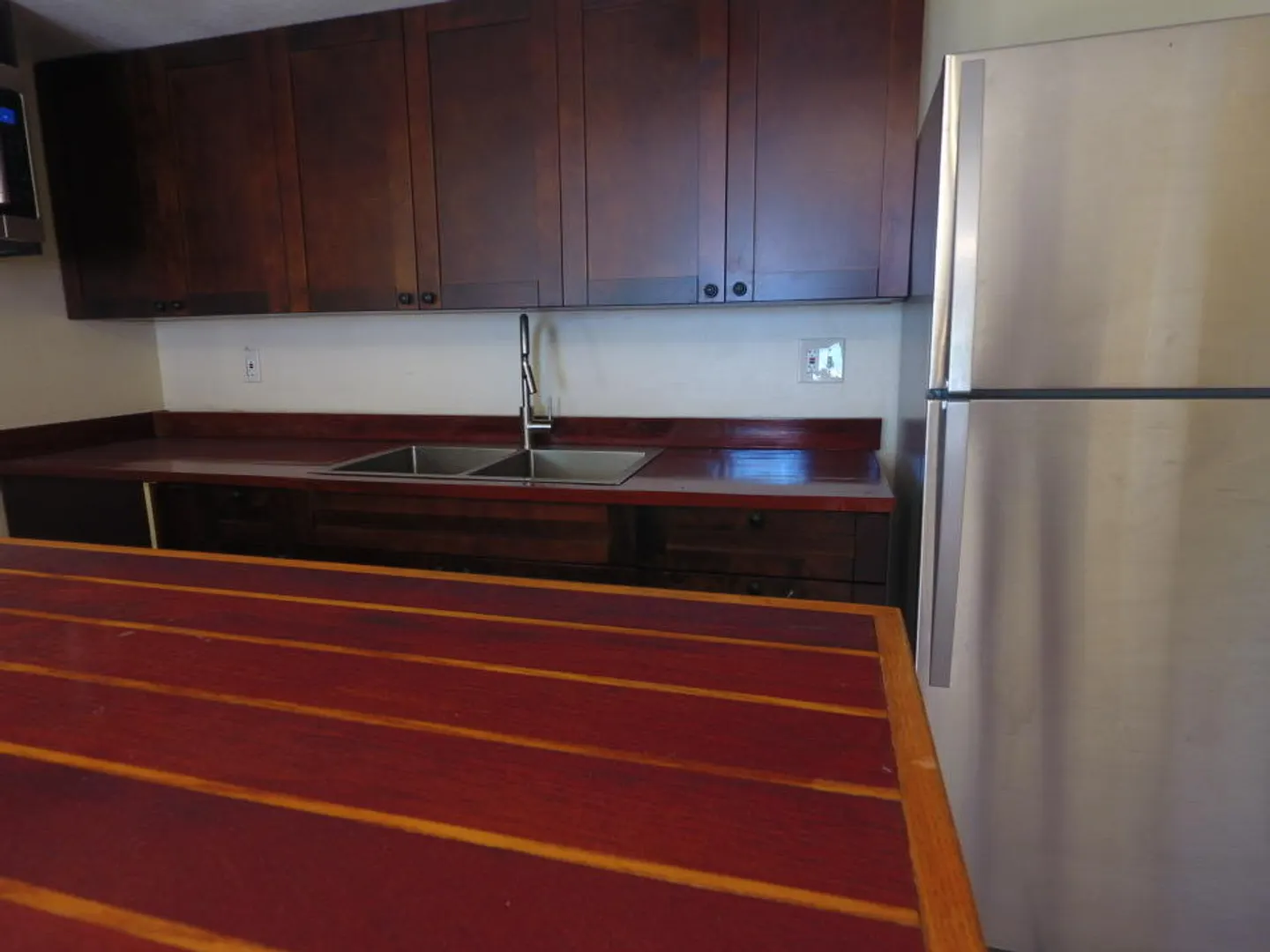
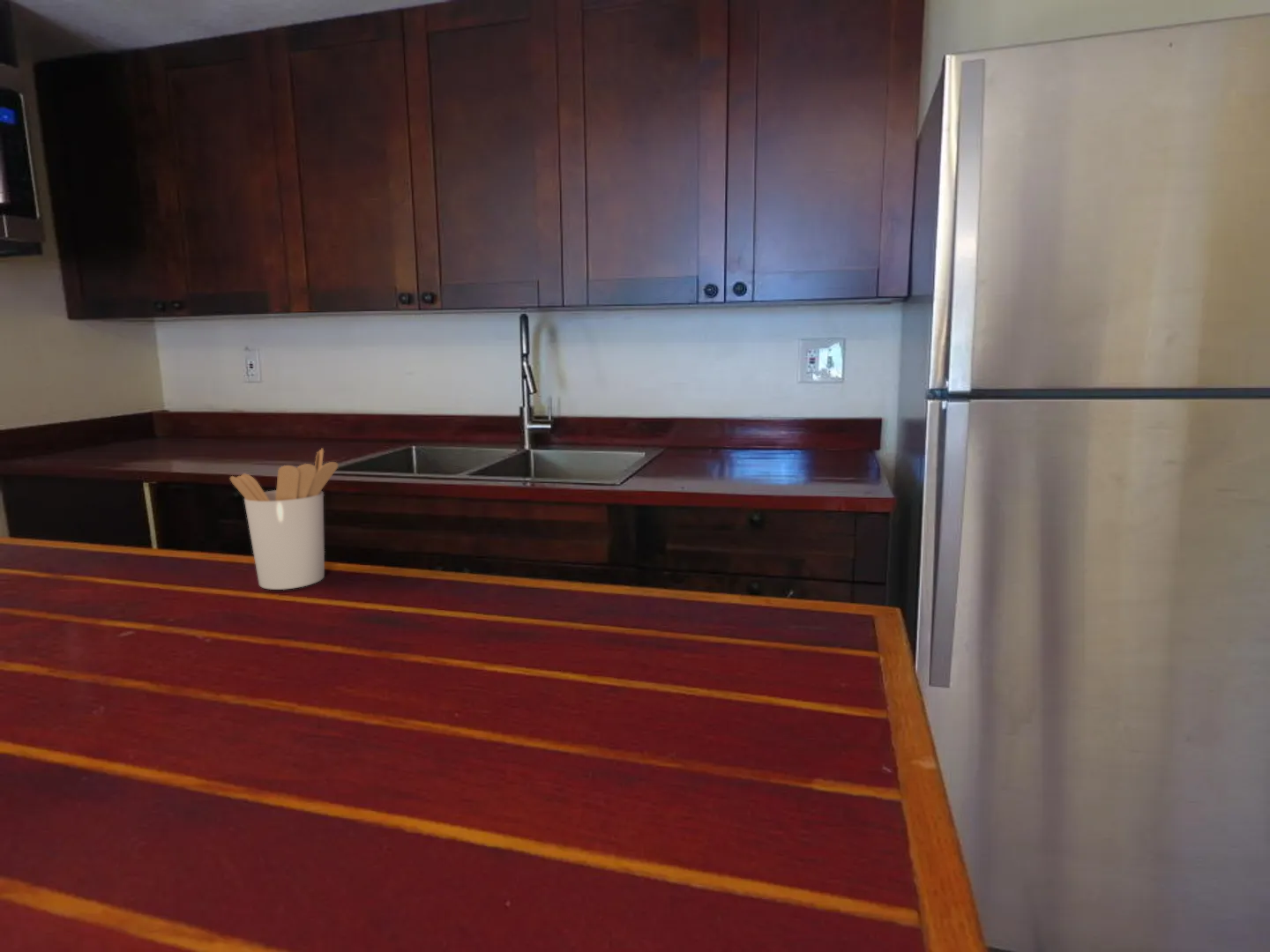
+ utensil holder [229,447,340,591]
